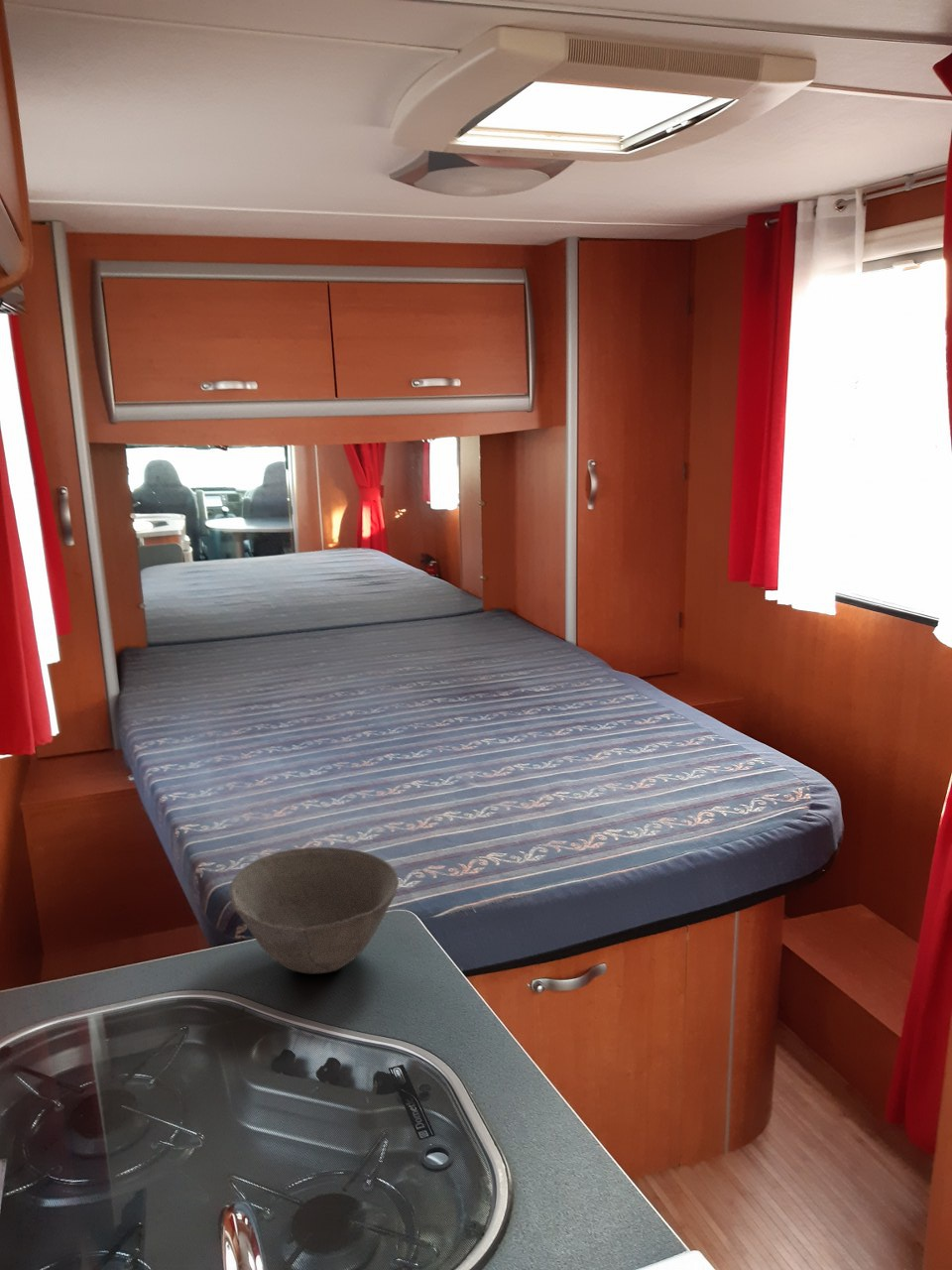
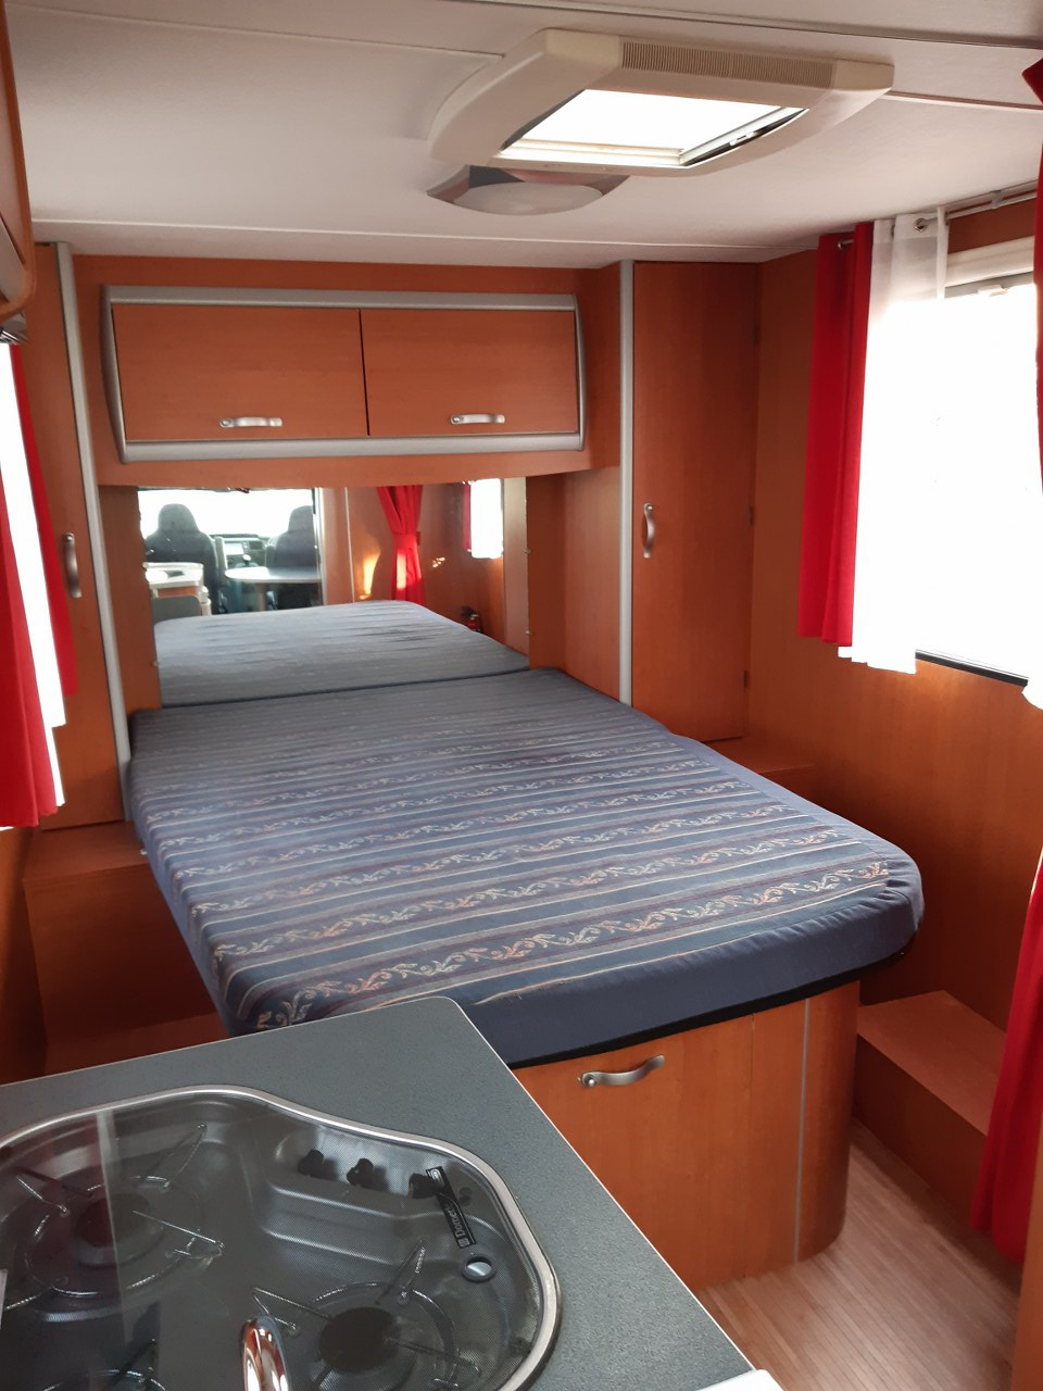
- bowl [228,846,400,975]
